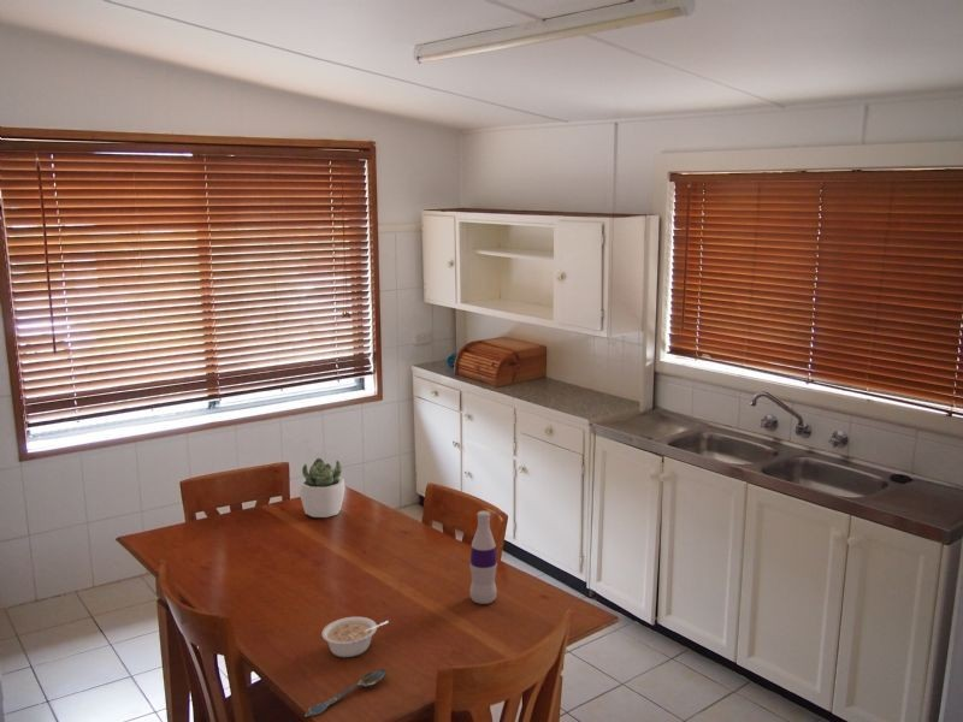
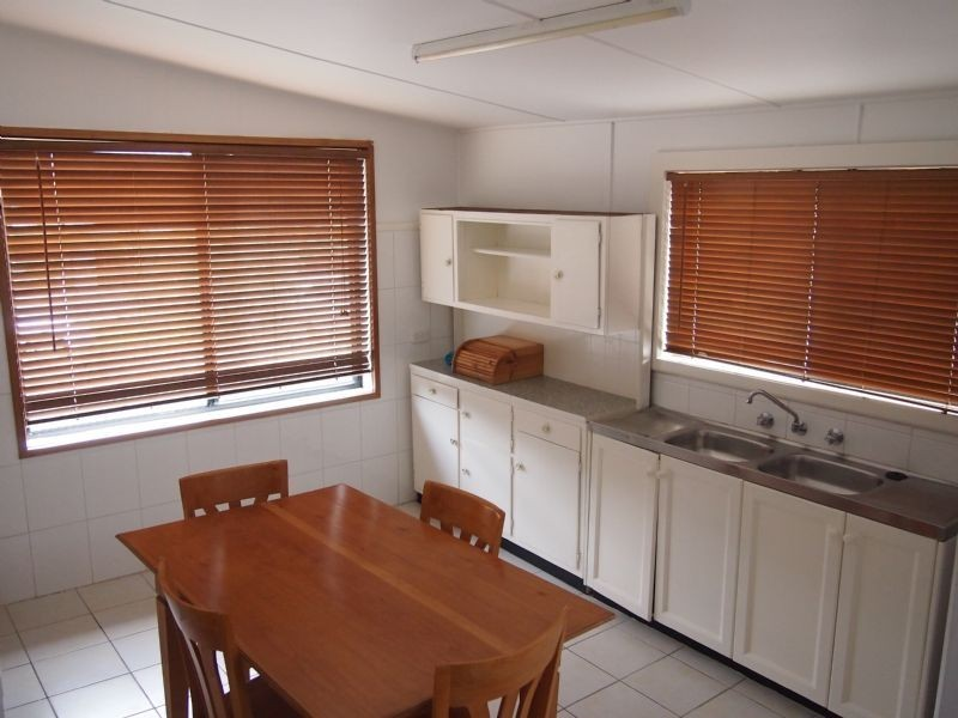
- legume [320,616,390,658]
- succulent plant [299,457,347,519]
- bottle [468,510,498,605]
- spoon [303,668,388,718]
